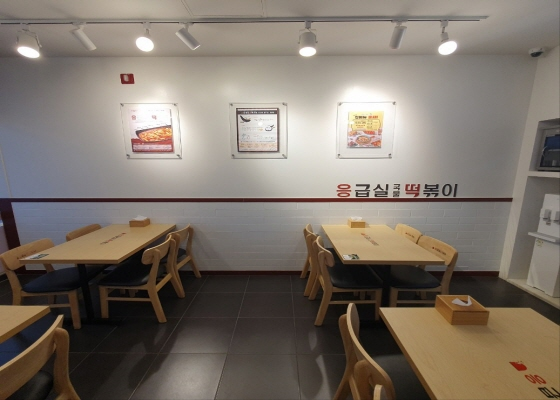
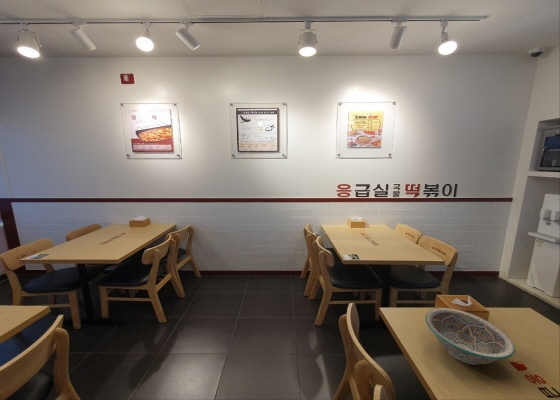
+ bowl [424,307,516,366]
